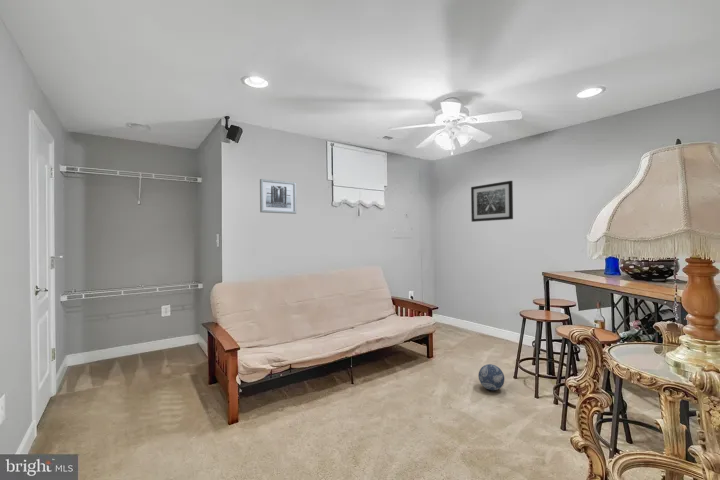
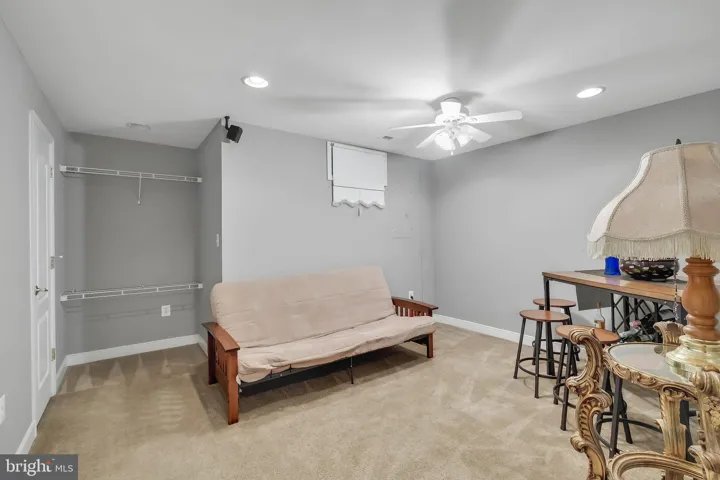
- decorative ball [477,363,505,391]
- wall art [470,180,514,223]
- wall art [259,178,297,215]
